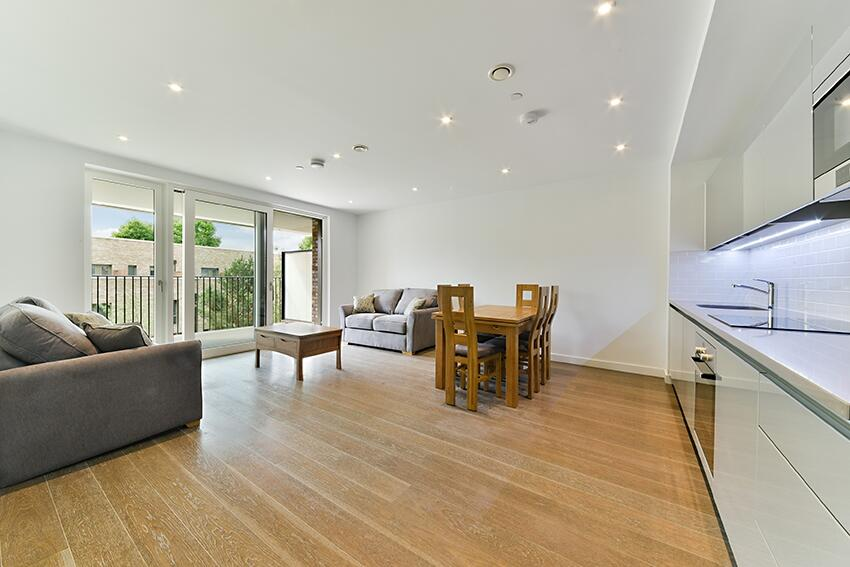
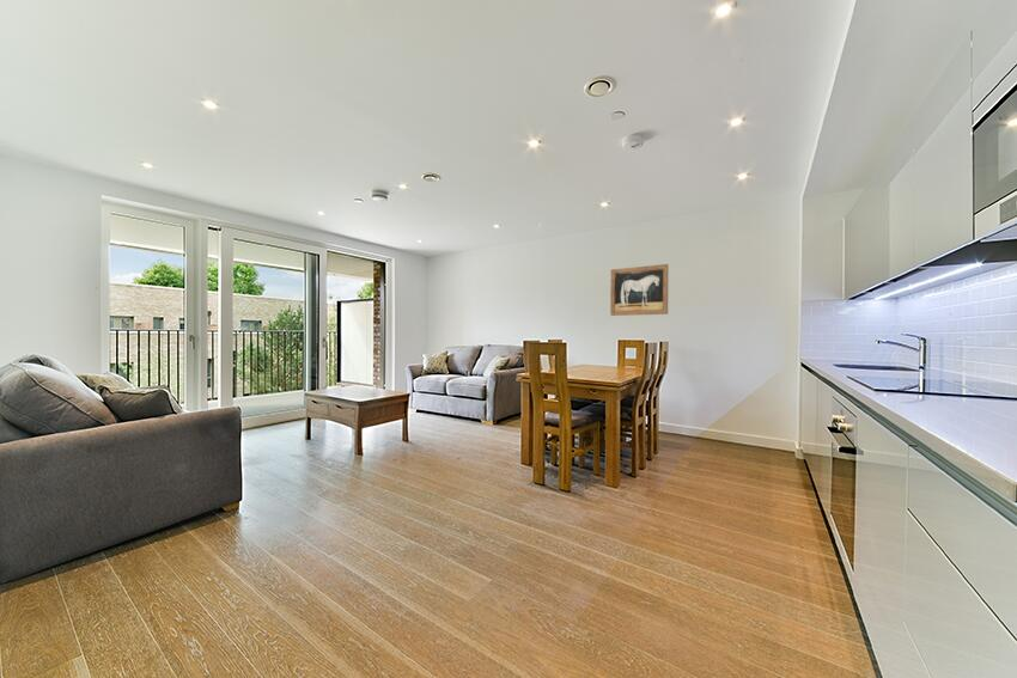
+ wall art [609,263,670,317]
